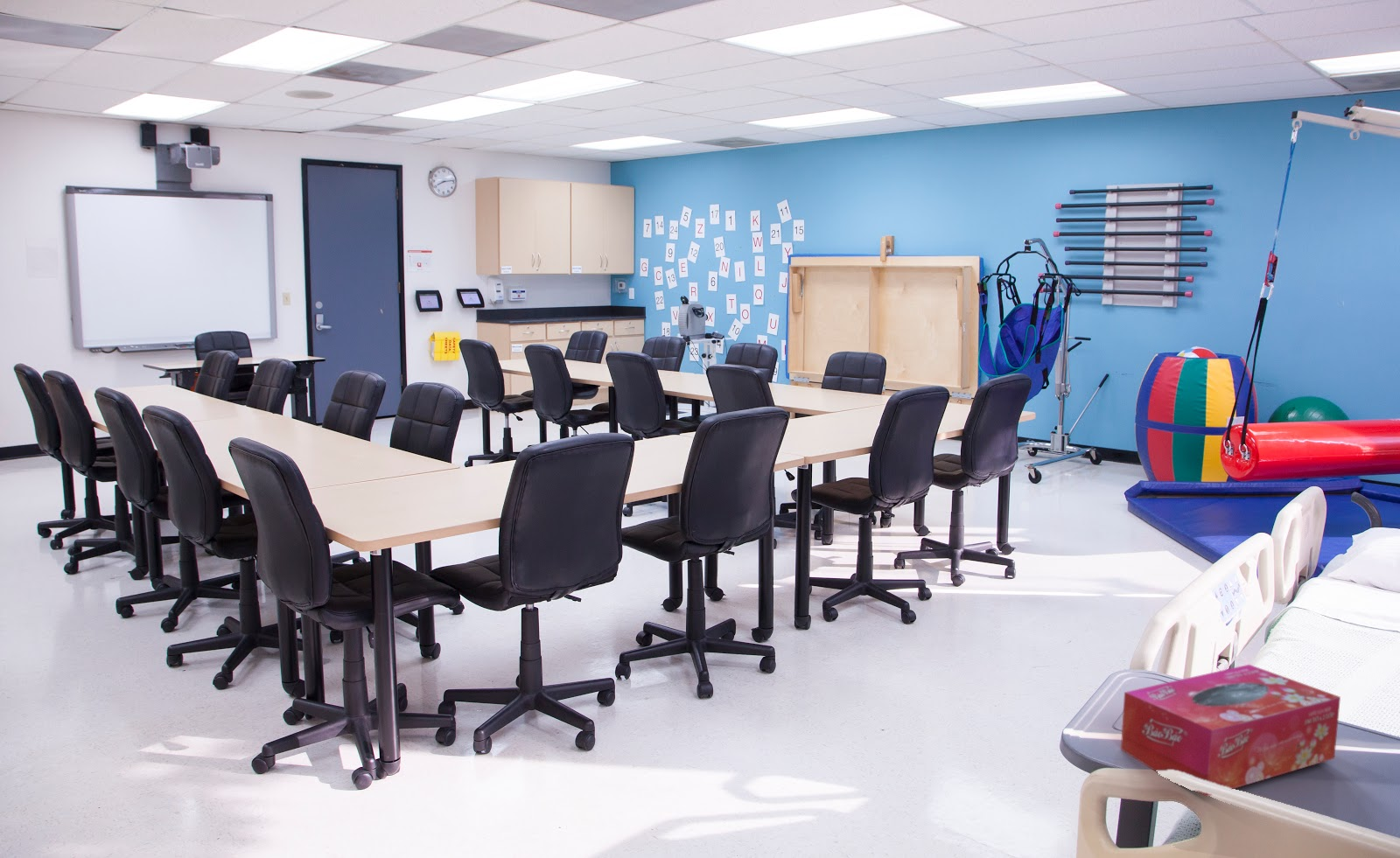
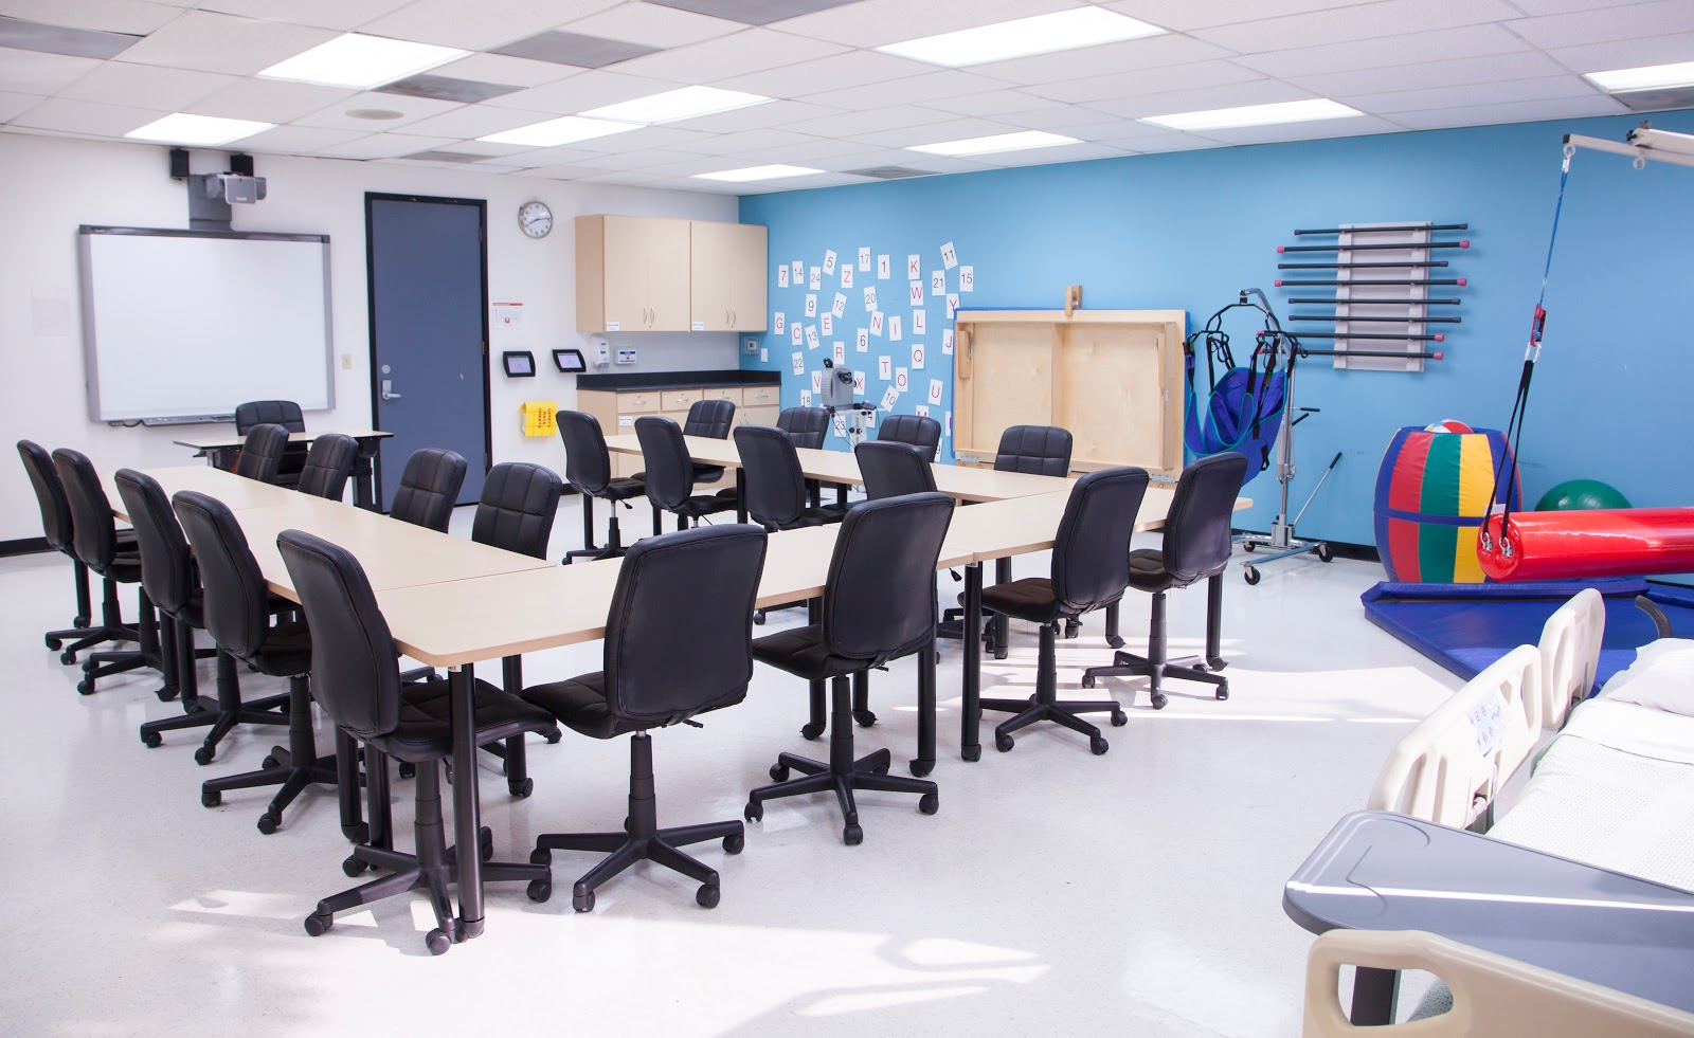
- tissue box [1120,664,1341,798]
